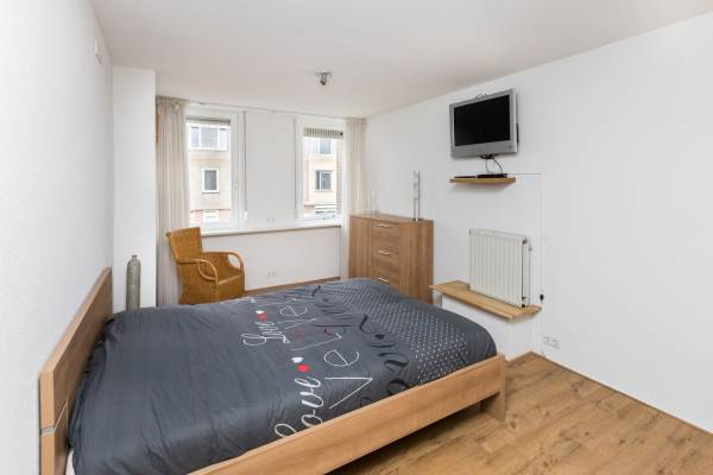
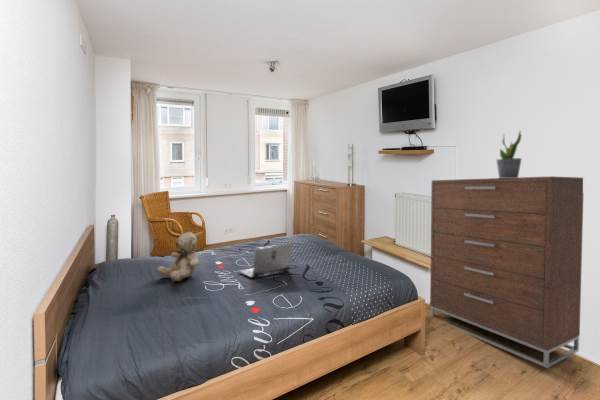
+ laptop [237,242,293,279]
+ potted plant [495,129,523,178]
+ dresser [429,175,584,369]
+ teddy bear [156,231,200,283]
